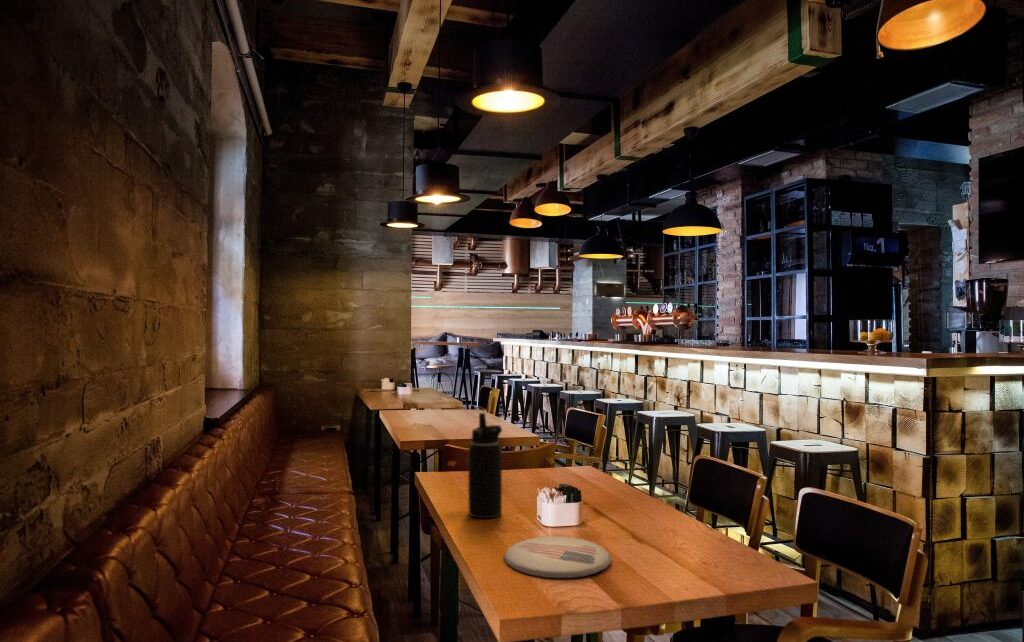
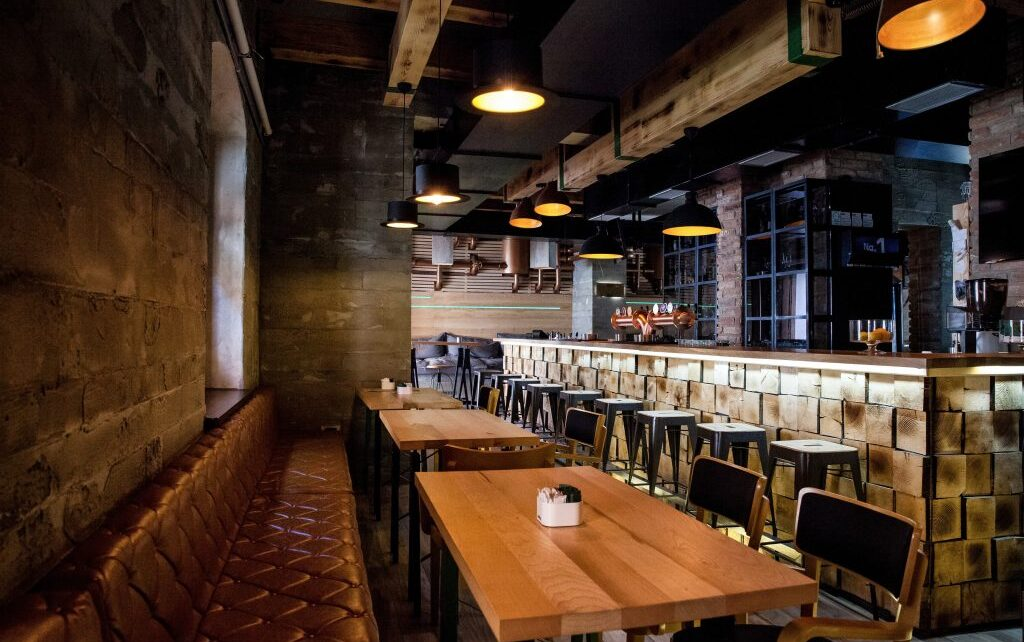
- water bottle [467,412,503,519]
- plate [503,535,612,579]
